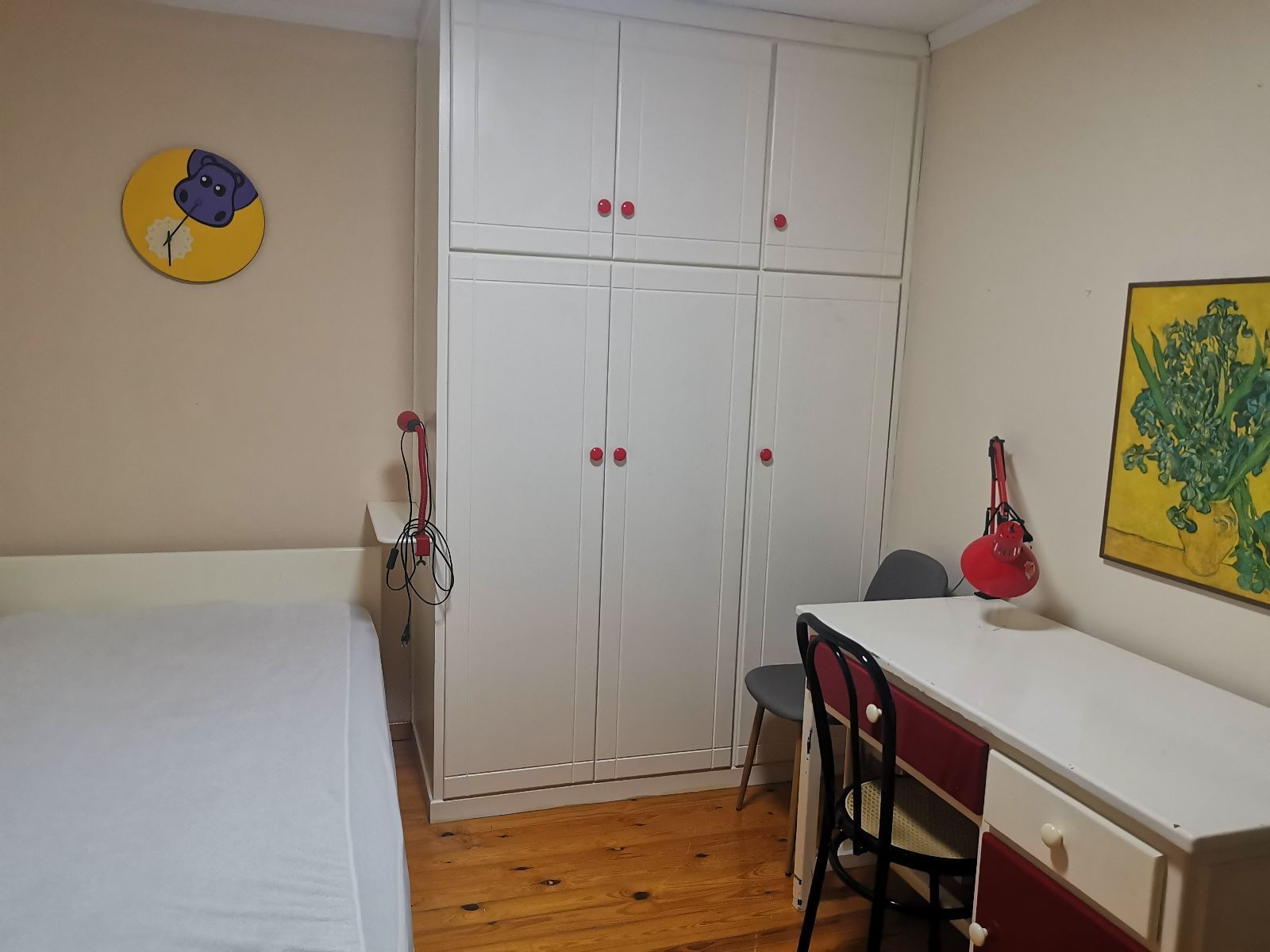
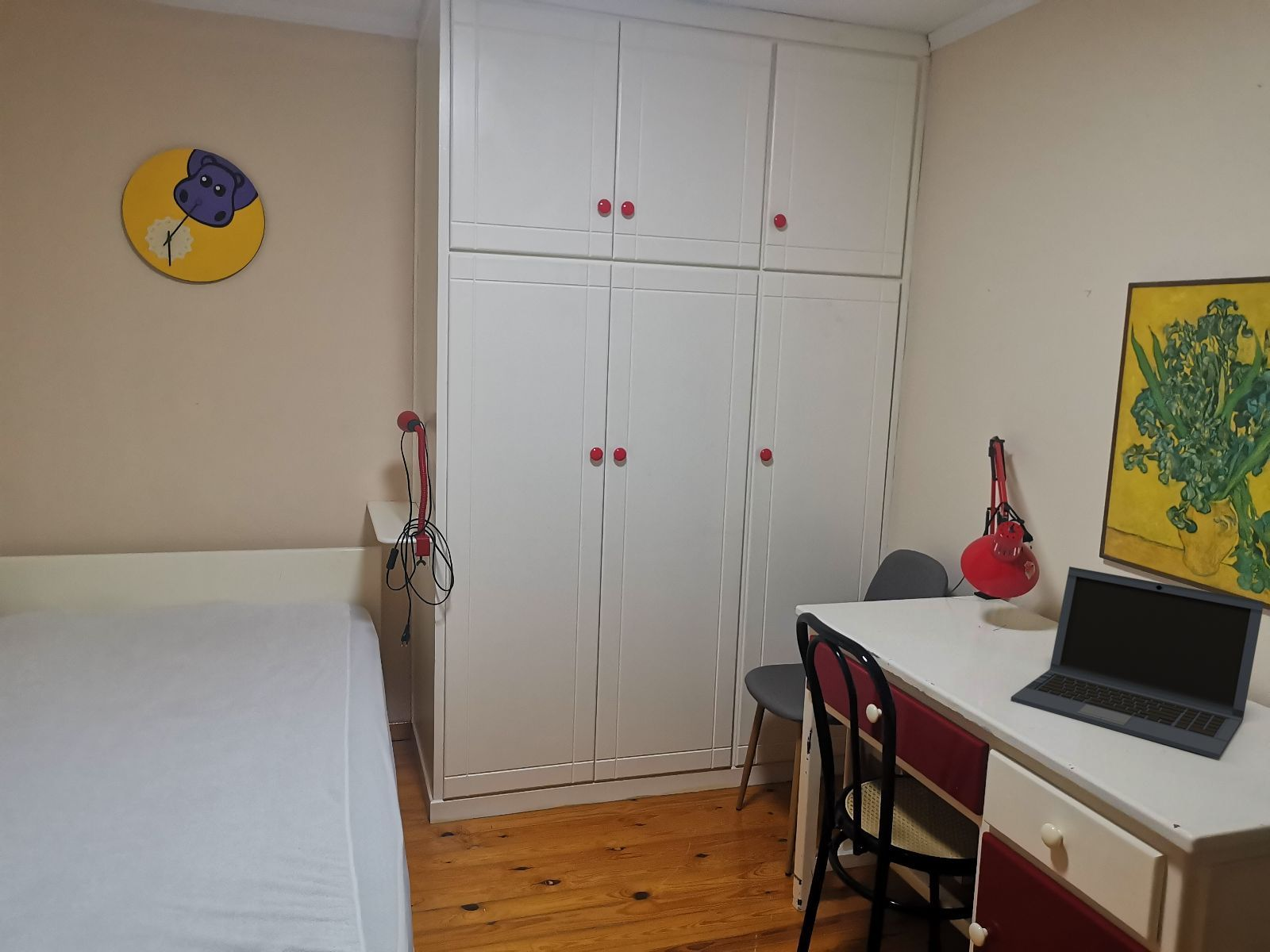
+ laptop [1010,566,1265,760]
